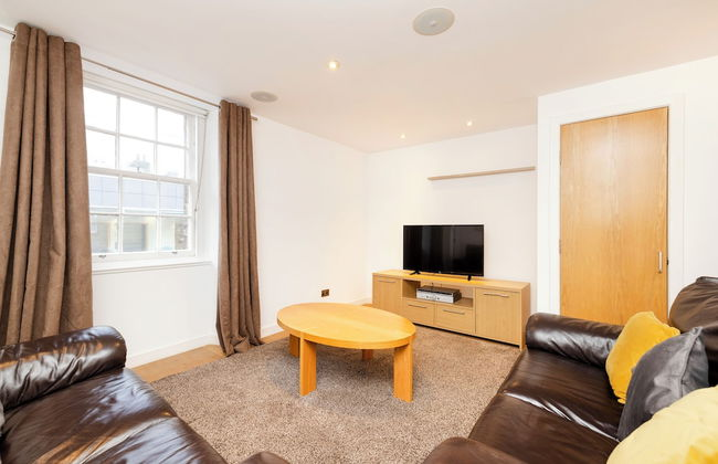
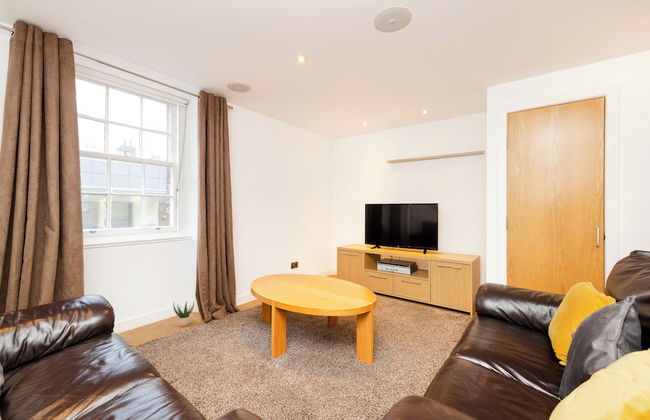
+ potted plant [172,299,195,327]
